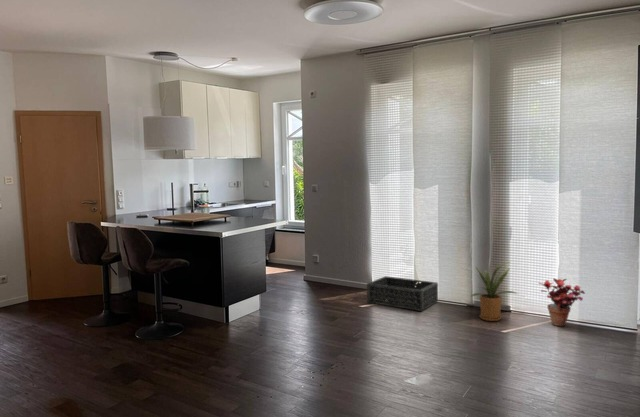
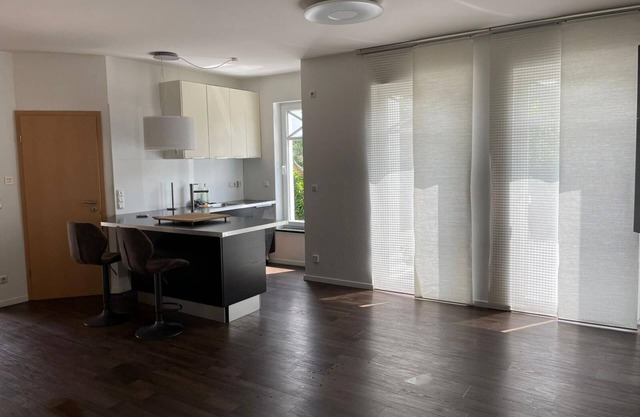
- house plant [460,261,518,322]
- potted plant [538,277,586,327]
- basket [366,275,439,312]
